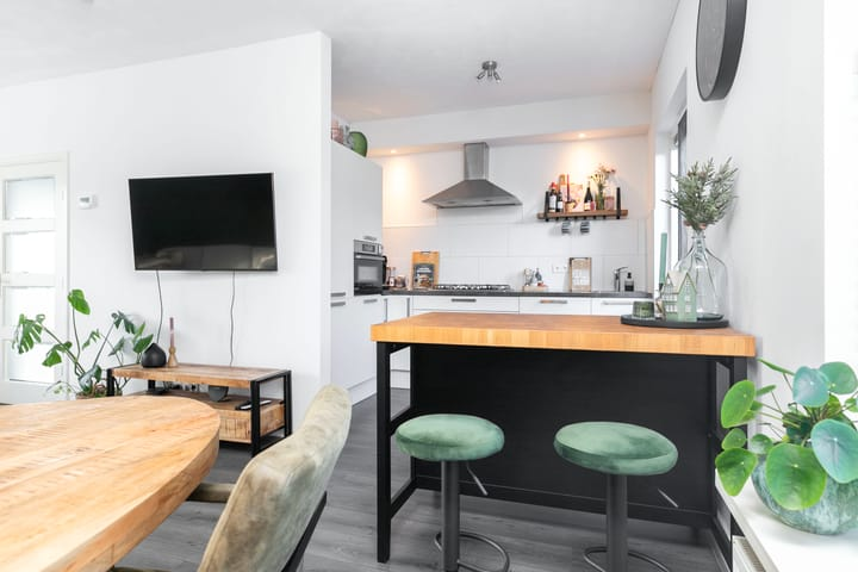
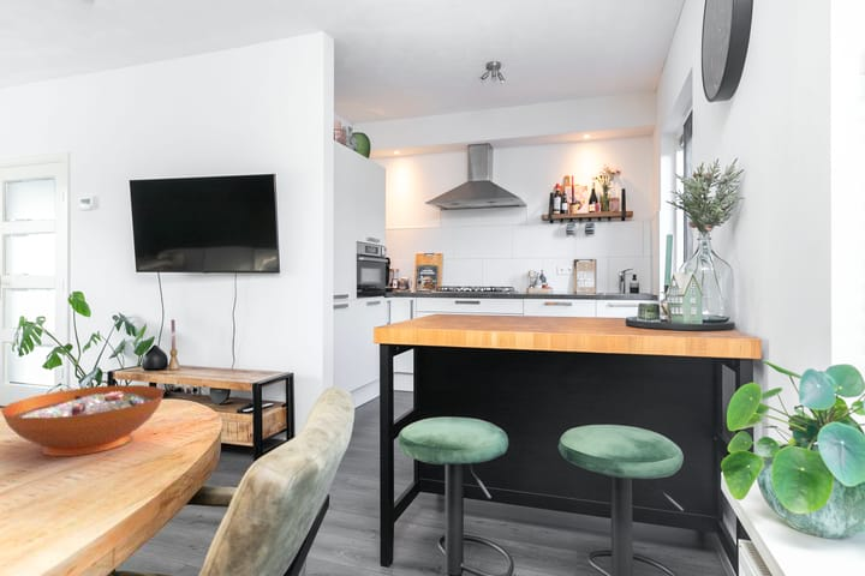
+ decorative bowl [0,384,166,457]
